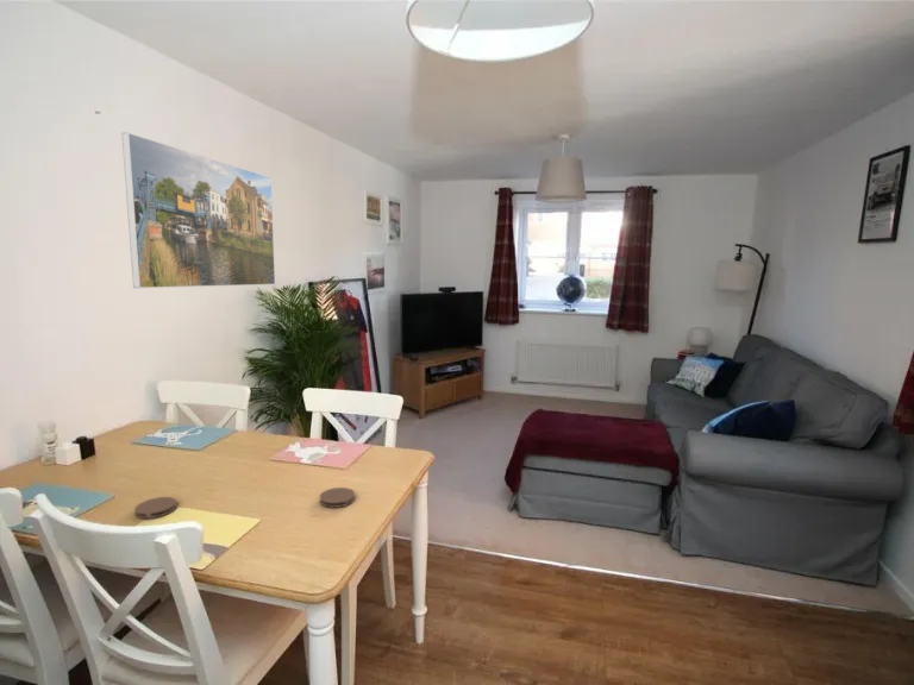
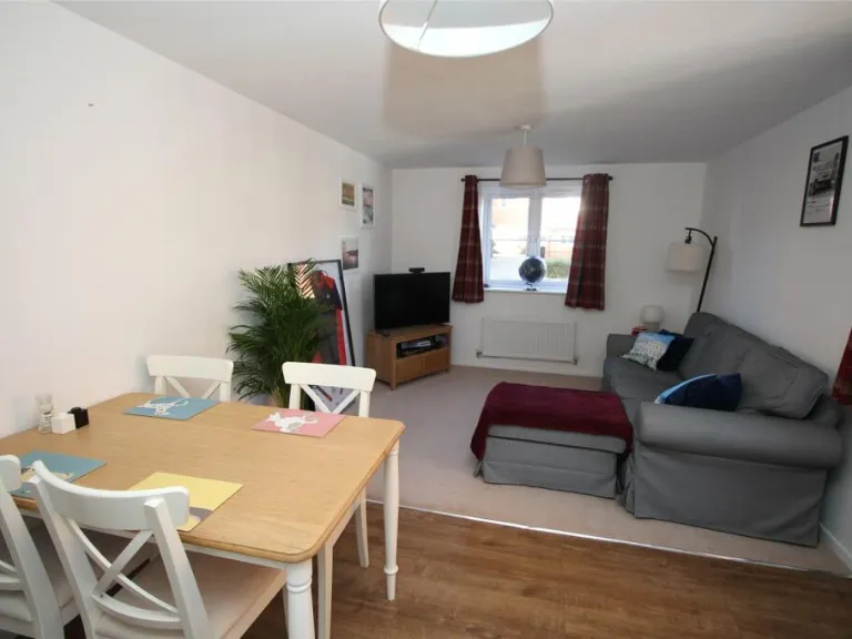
- coaster [133,496,179,520]
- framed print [120,131,276,289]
- coaster [319,486,356,509]
